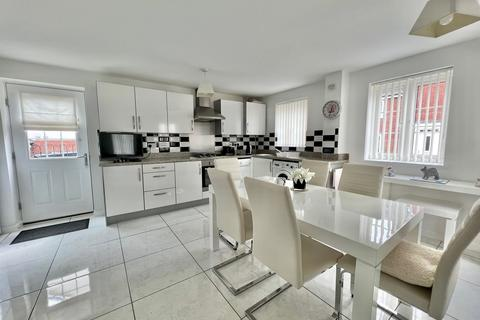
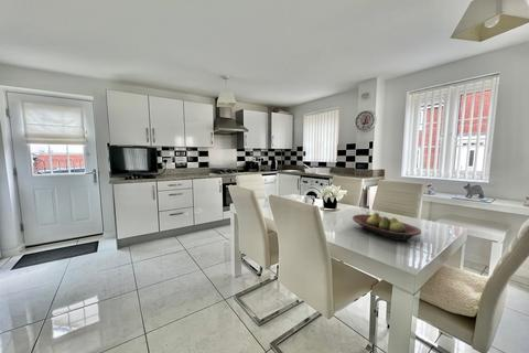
+ fruit bowl [352,212,422,242]
